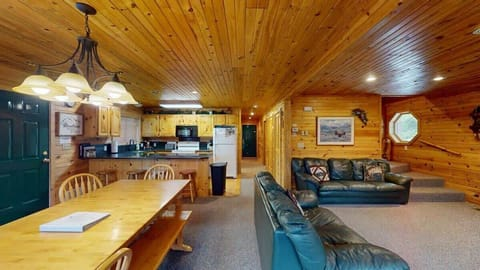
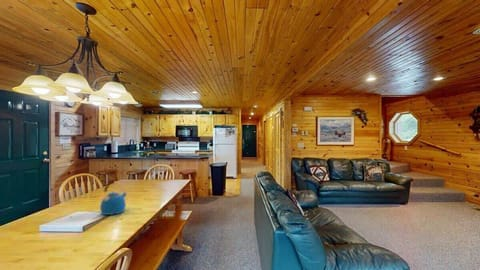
+ kettle [99,180,128,216]
